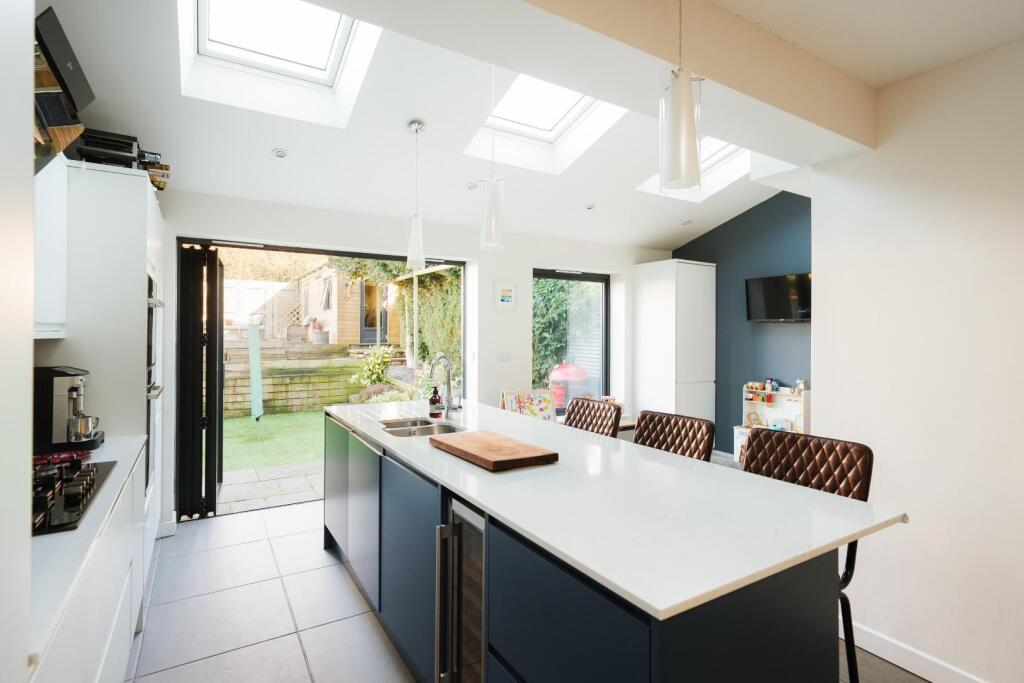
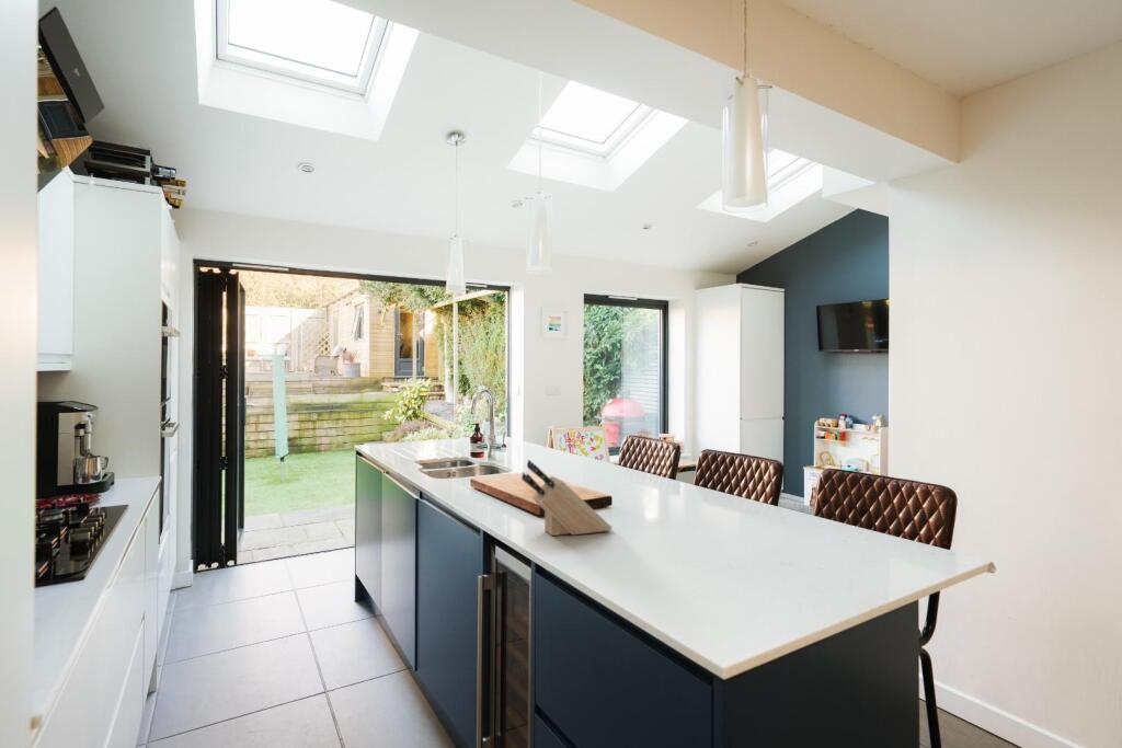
+ knife block [520,459,614,537]
